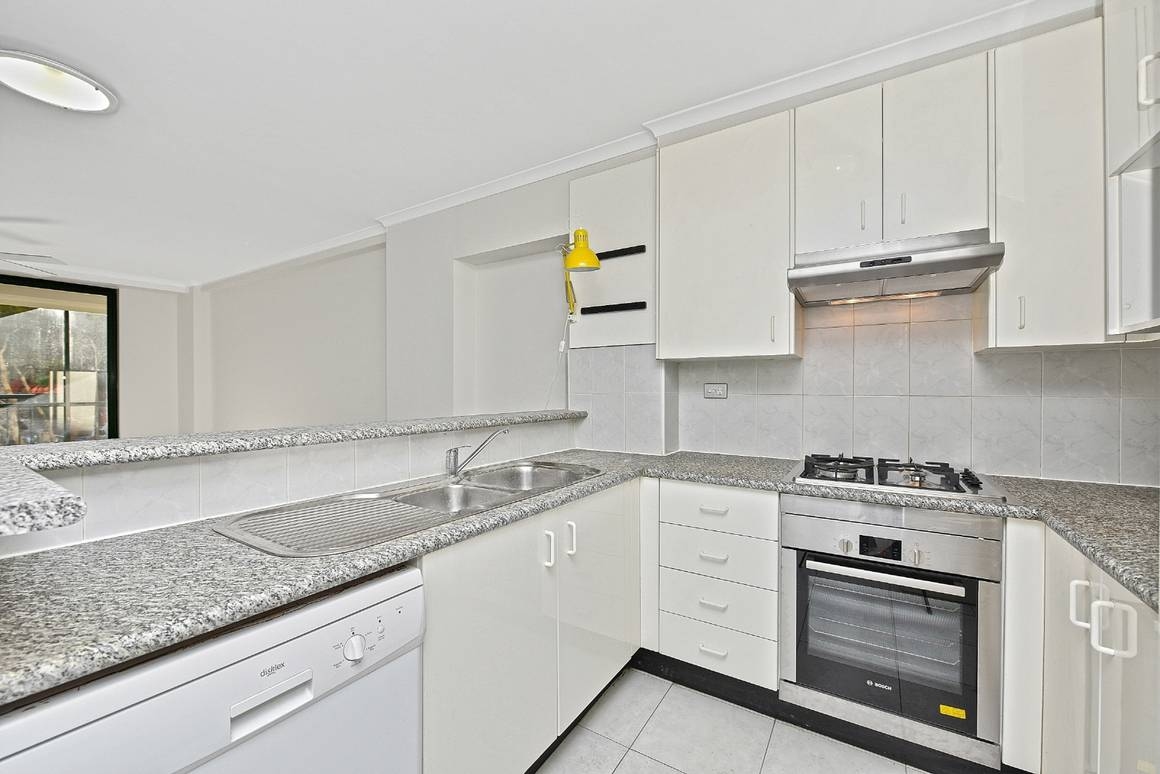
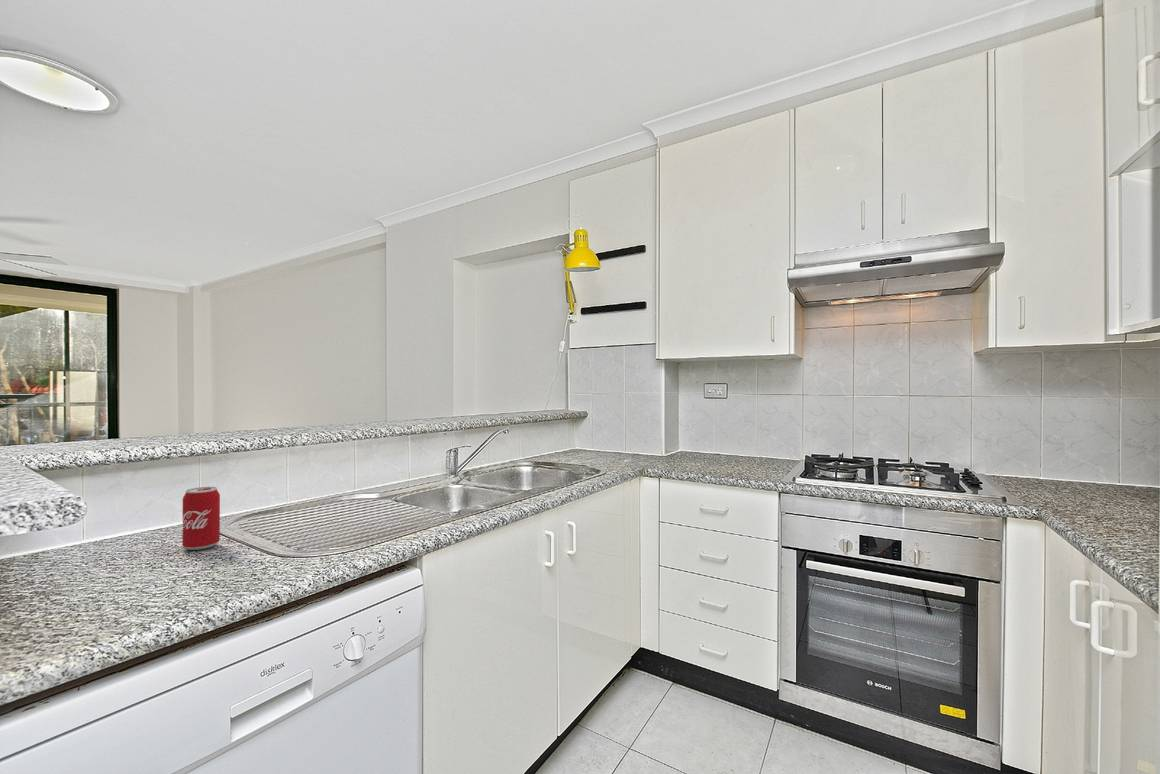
+ beverage can [182,486,221,551]
